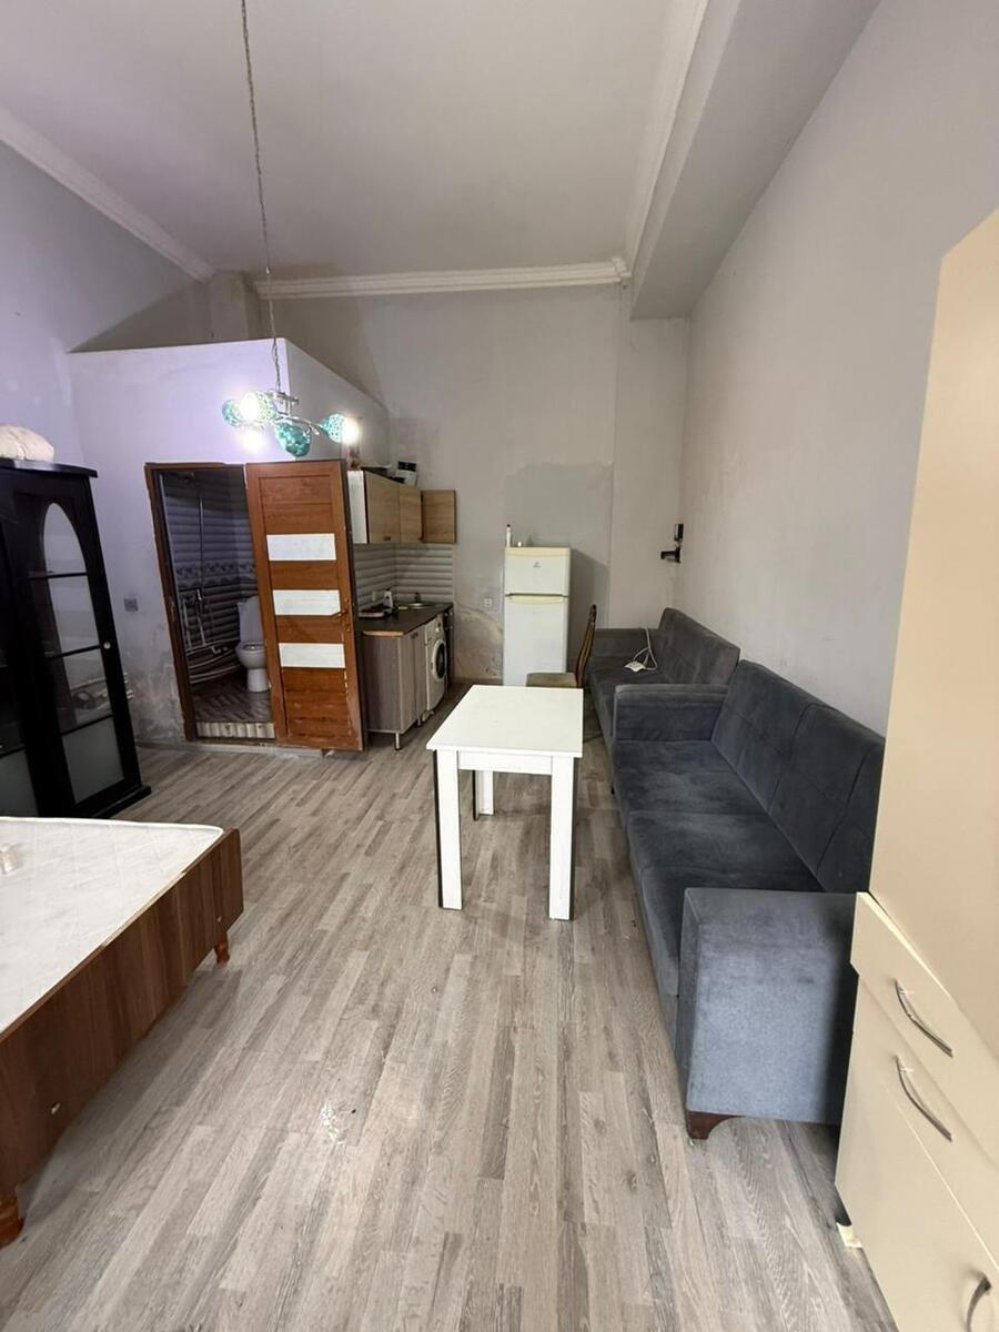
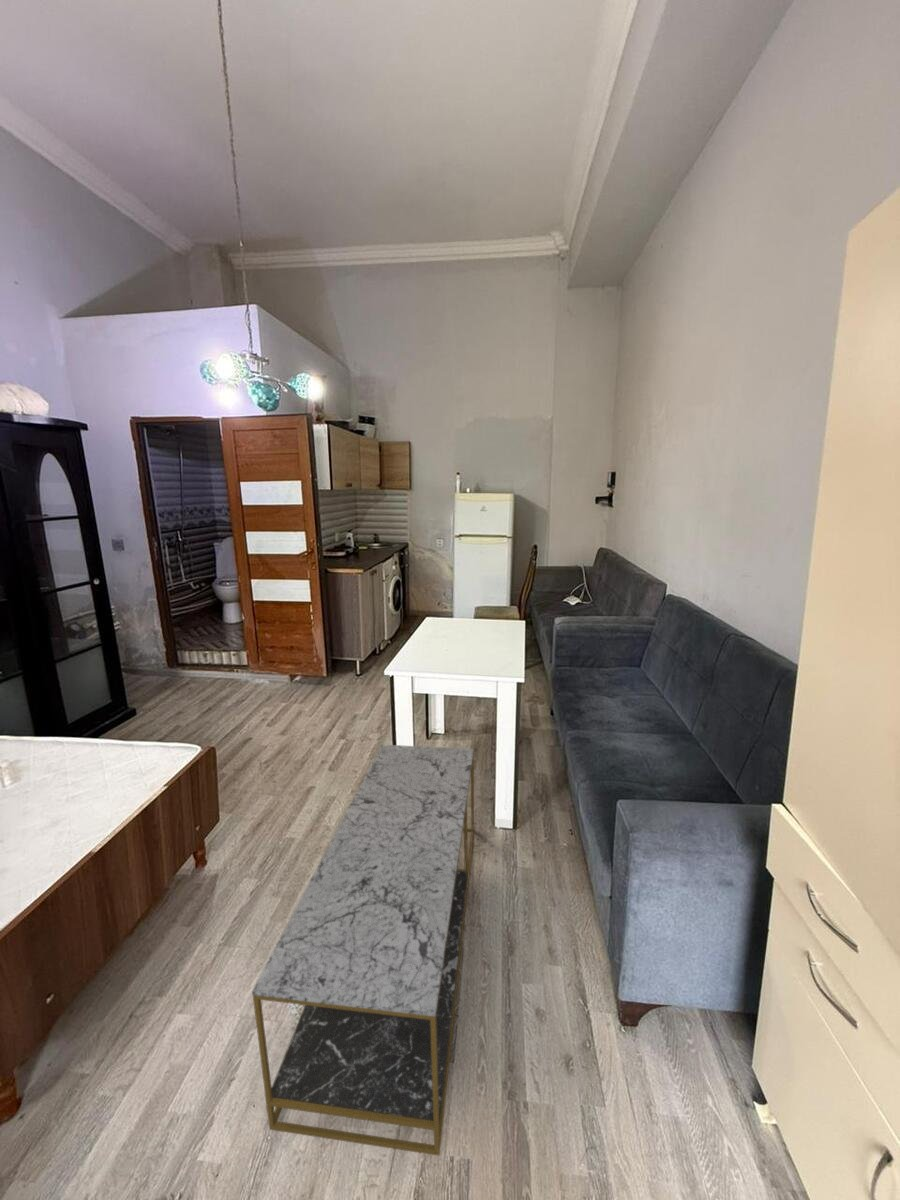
+ coffee table [251,744,475,1157]
